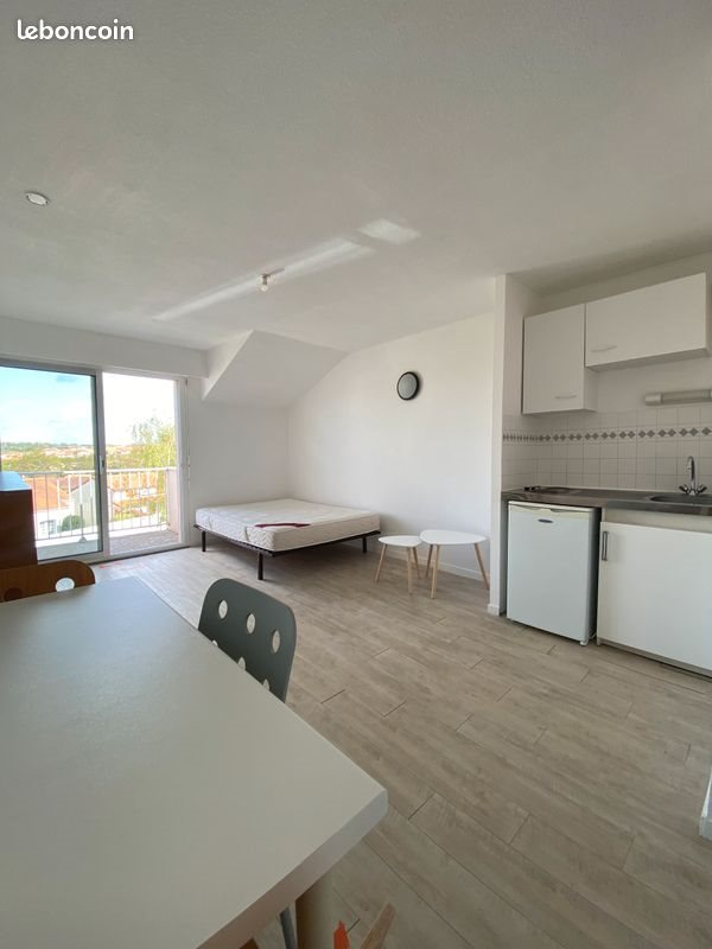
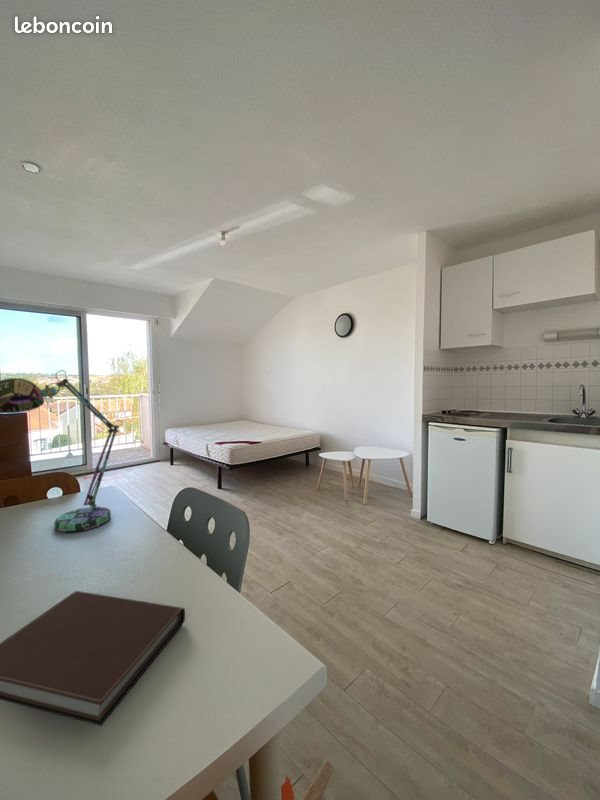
+ desk lamp [0,369,123,533]
+ notebook [0,590,186,727]
